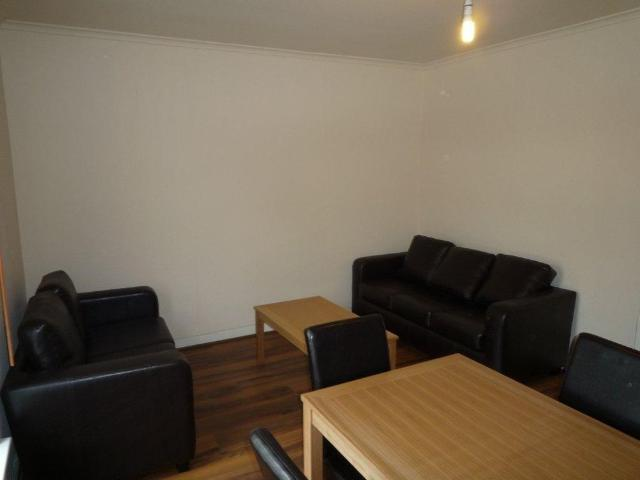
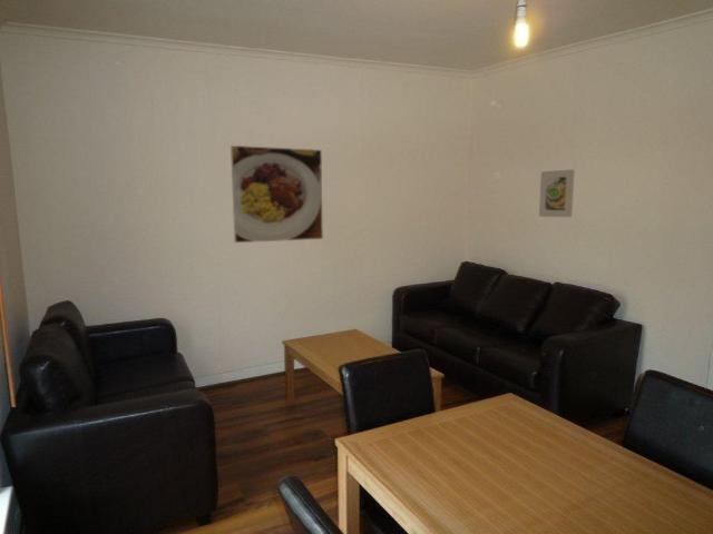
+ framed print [538,168,576,218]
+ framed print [229,145,324,244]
